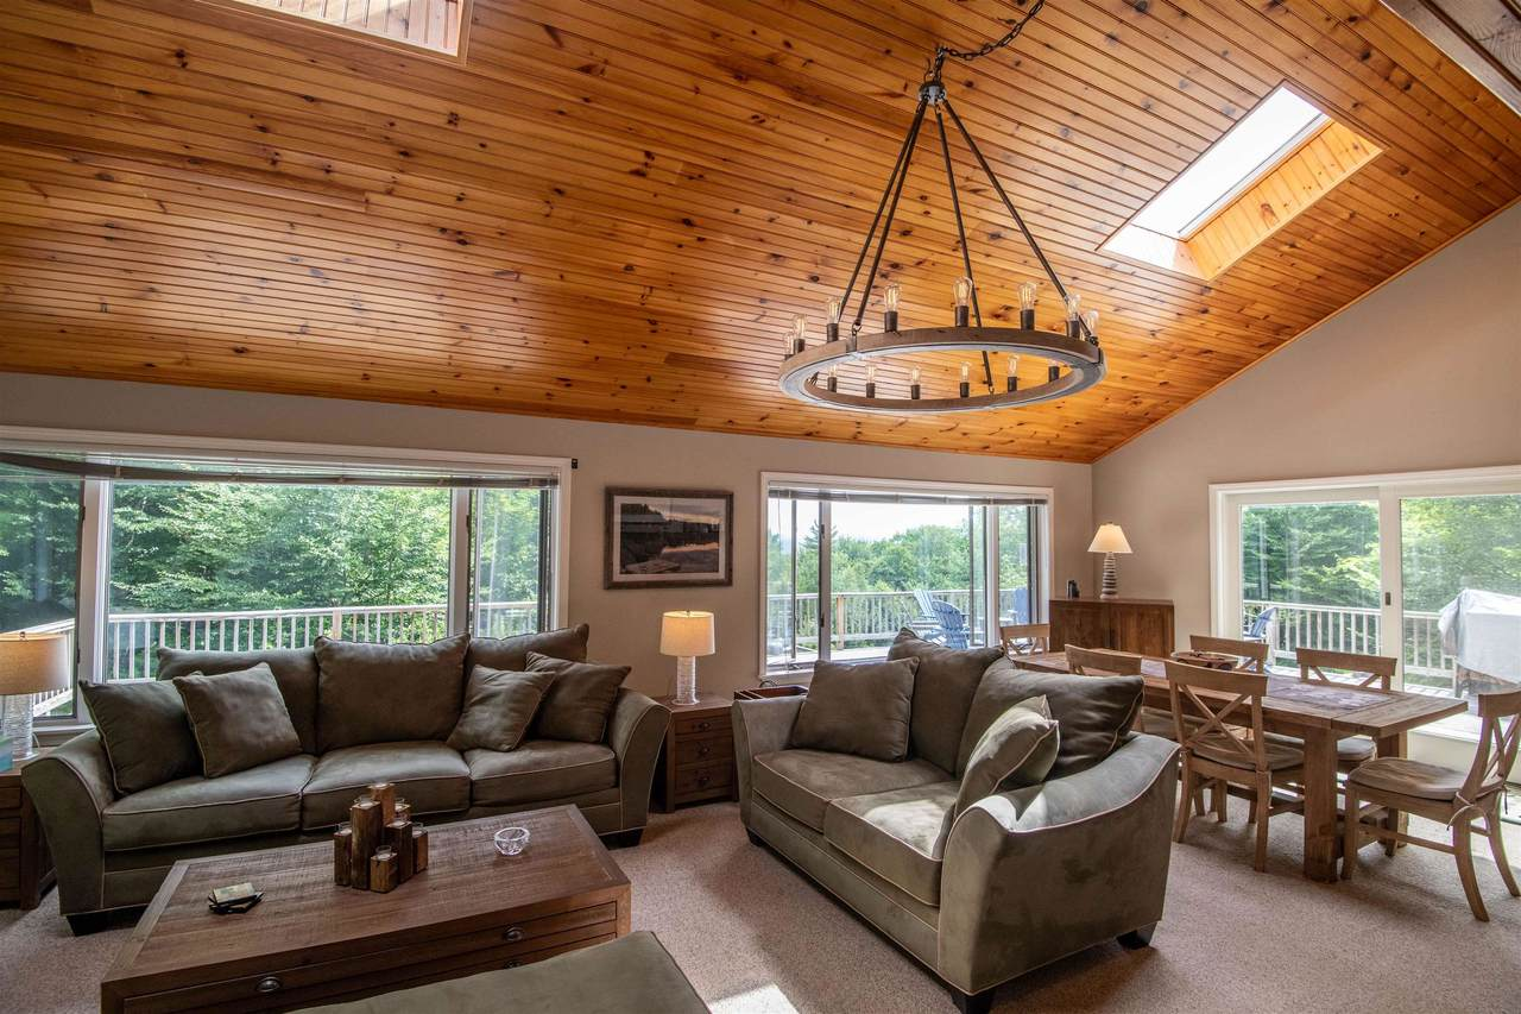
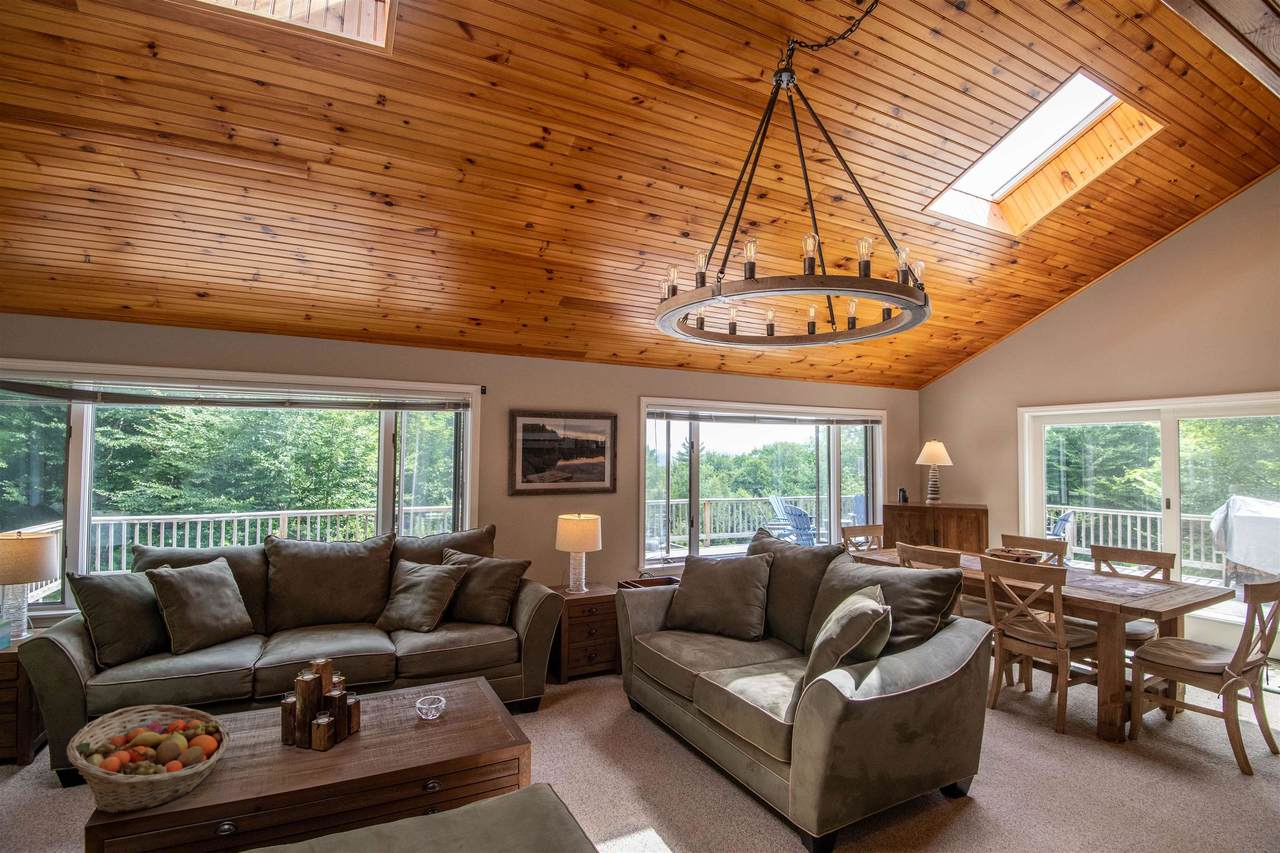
+ fruit basket [66,704,231,815]
